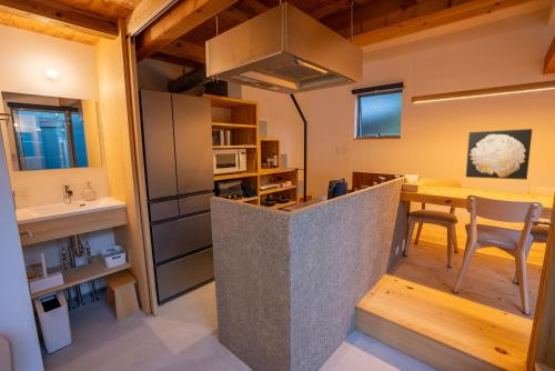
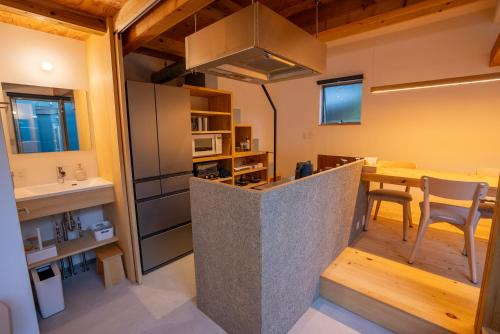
- wall art [465,128,533,181]
